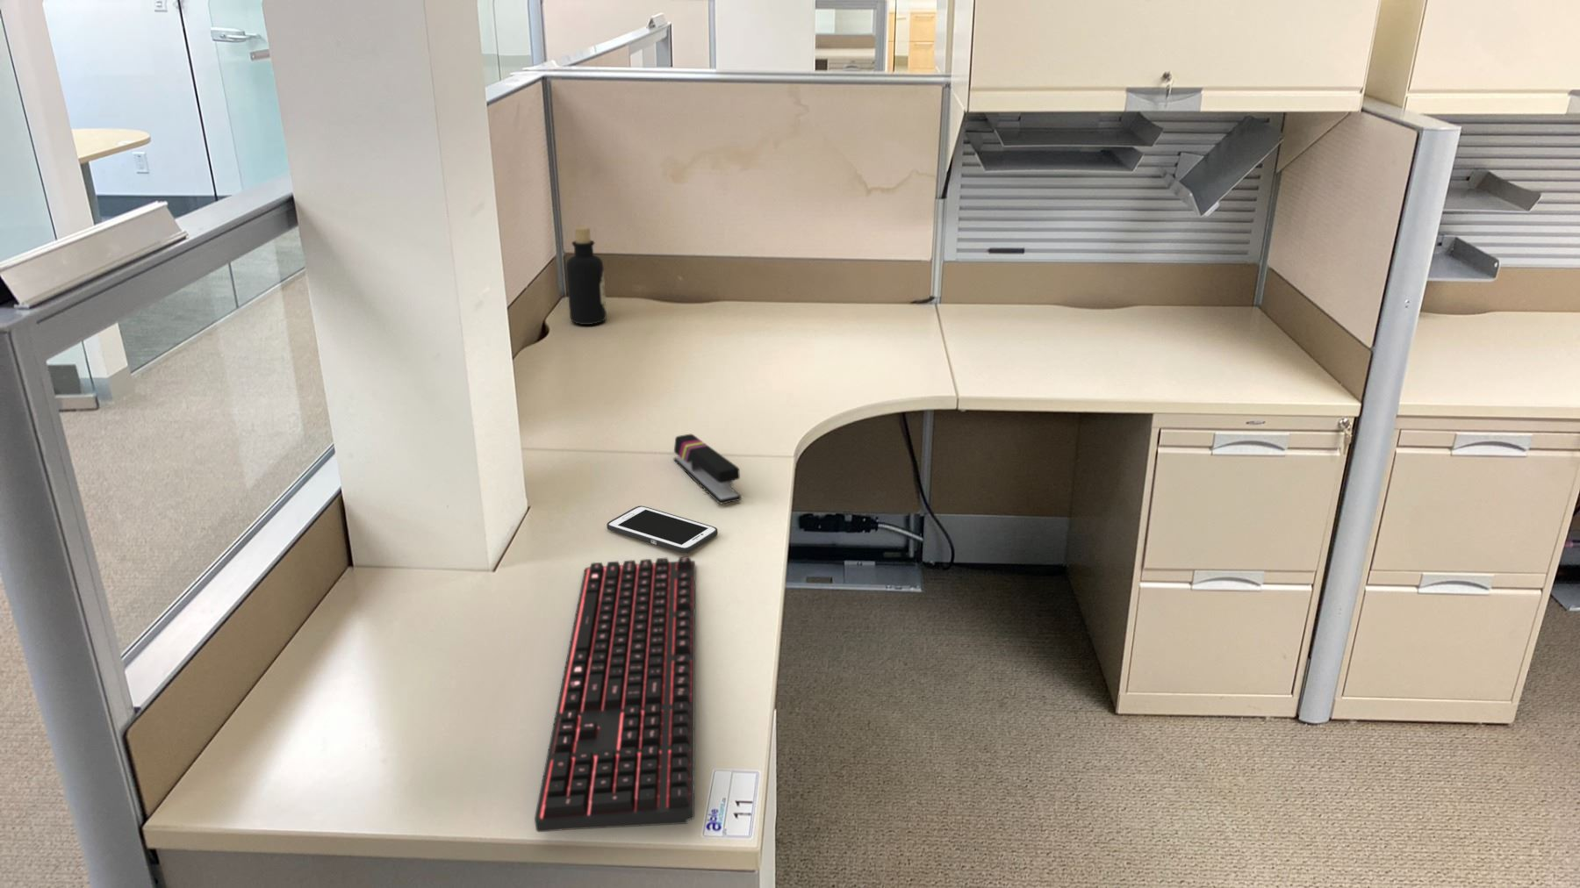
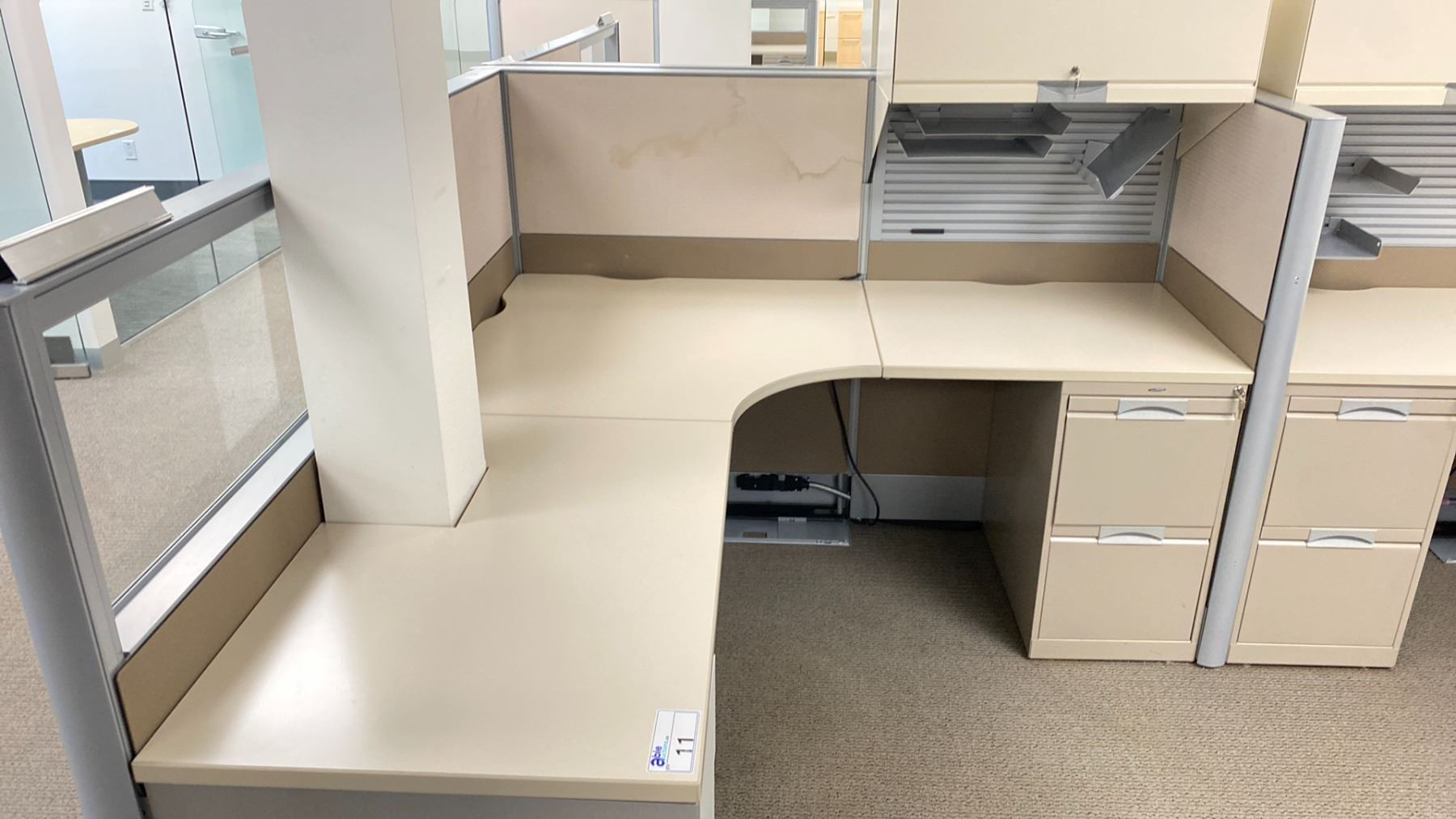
- keyboard [534,555,696,833]
- bottle [565,226,608,325]
- cell phone [606,504,718,554]
- stapler [673,434,742,504]
